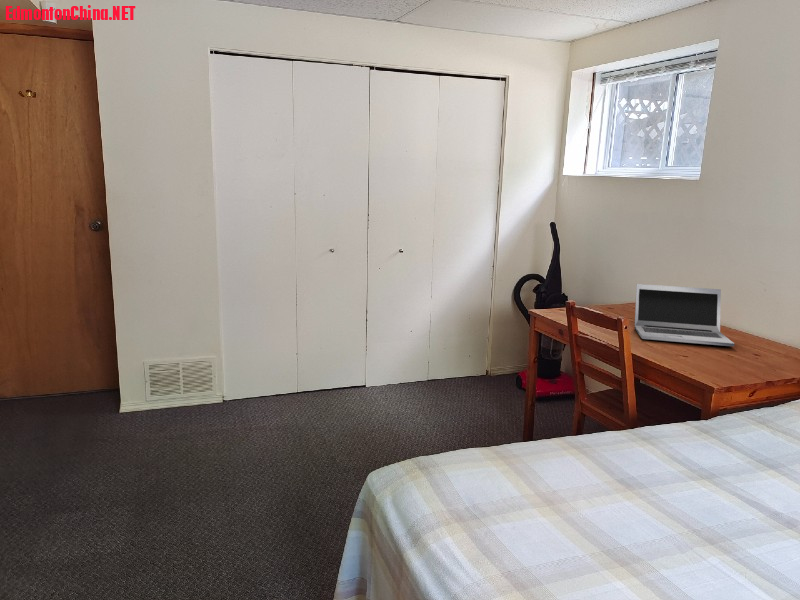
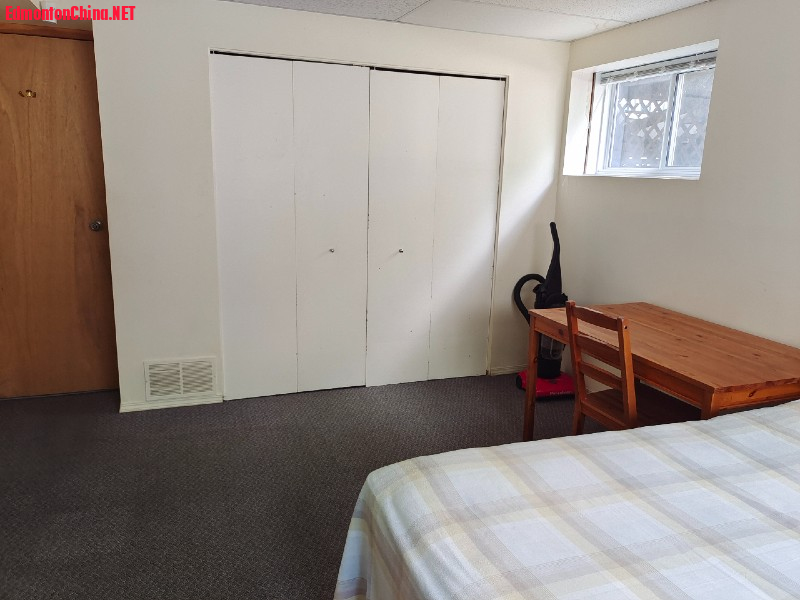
- laptop [634,283,735,347]
